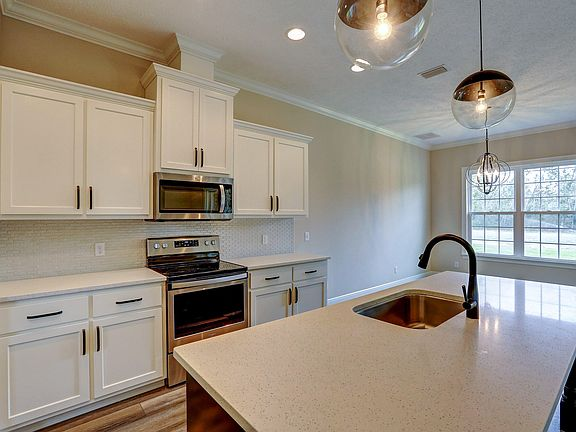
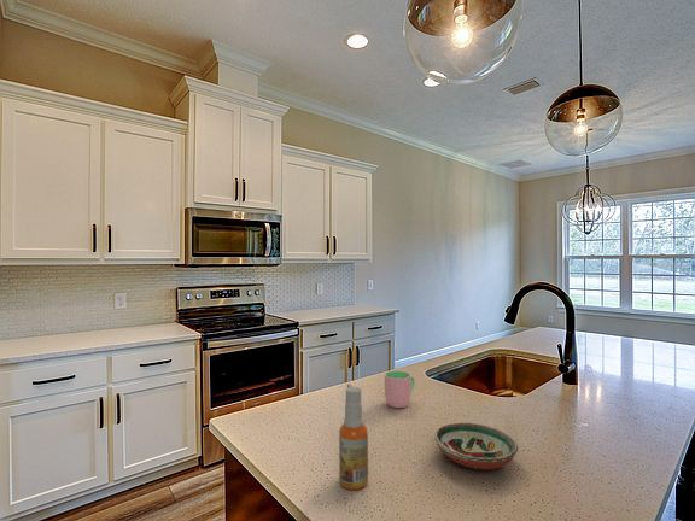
+ cup [384,370,416,409]
+ decorative bowl [433,422,519,470]
+ spray bottle [338,382,369,491]
